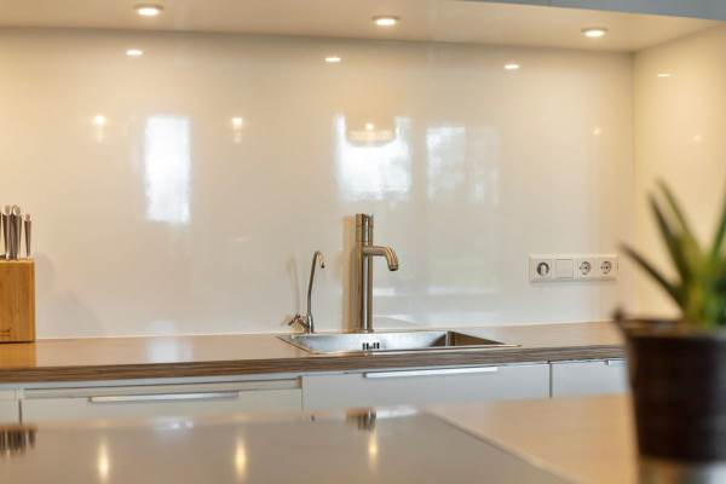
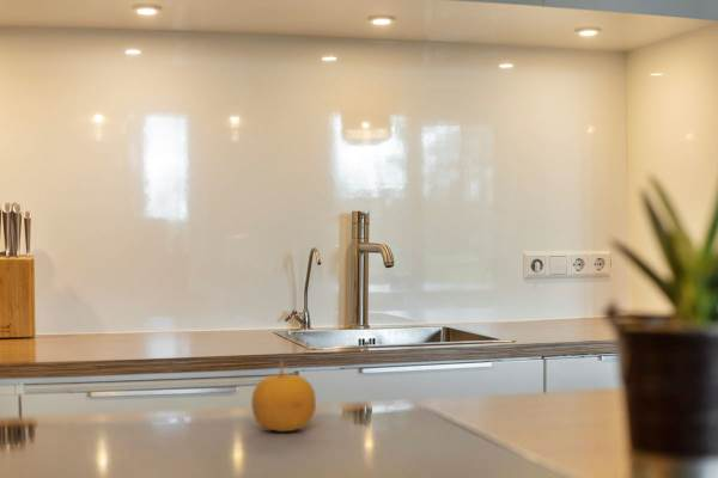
+ fruit [250,360,317,433]
